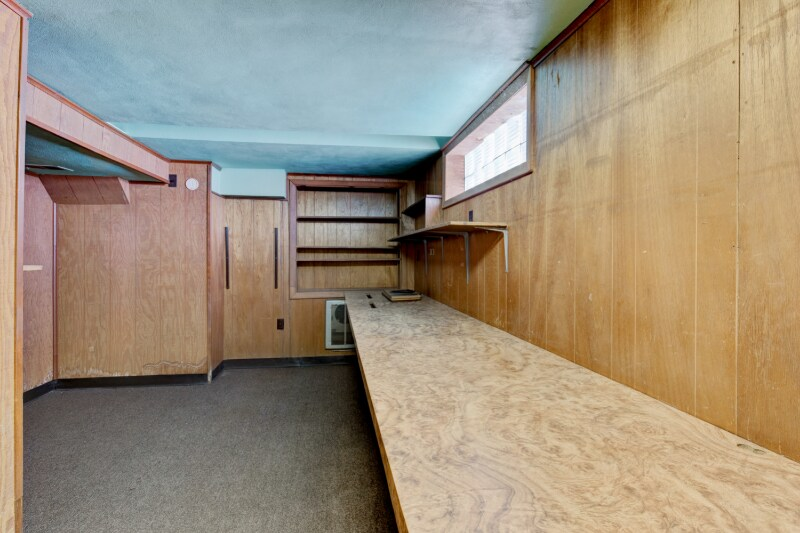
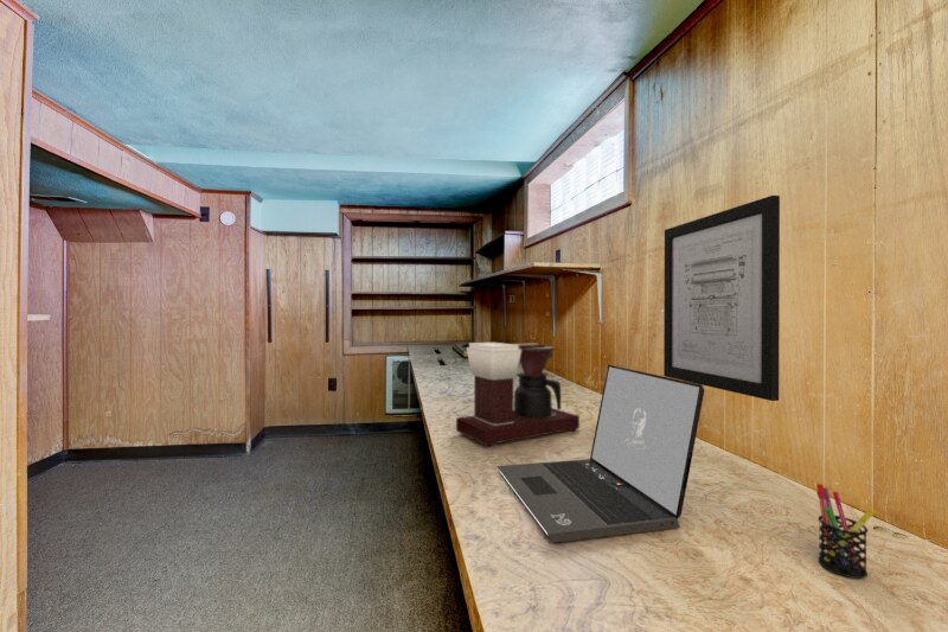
+ pen holder [815,483,877,580]
+ wall art [662,194,781,402]
+ laptop [497,364,705,543]
+ coffee maker [455,341,581,448]
